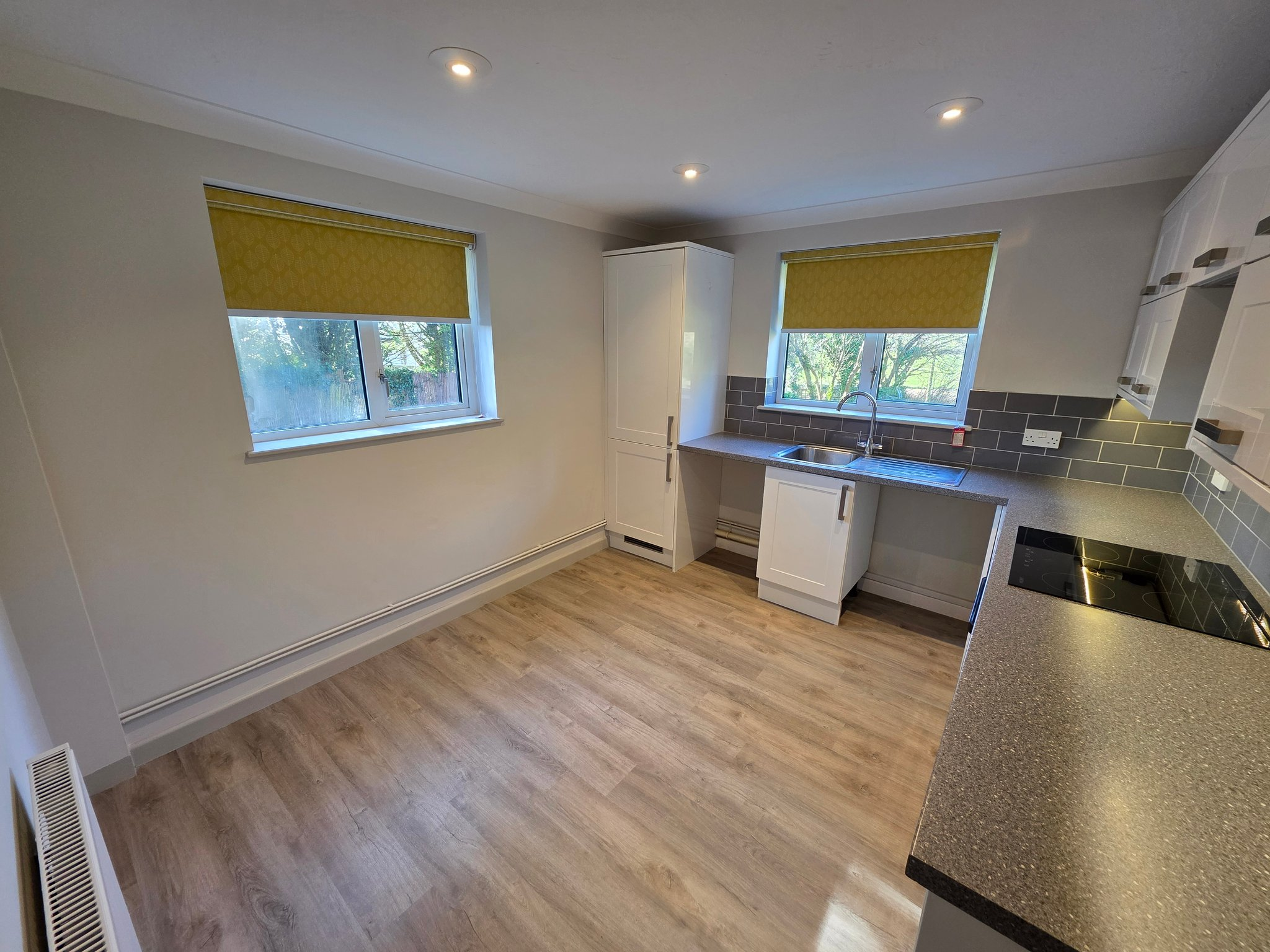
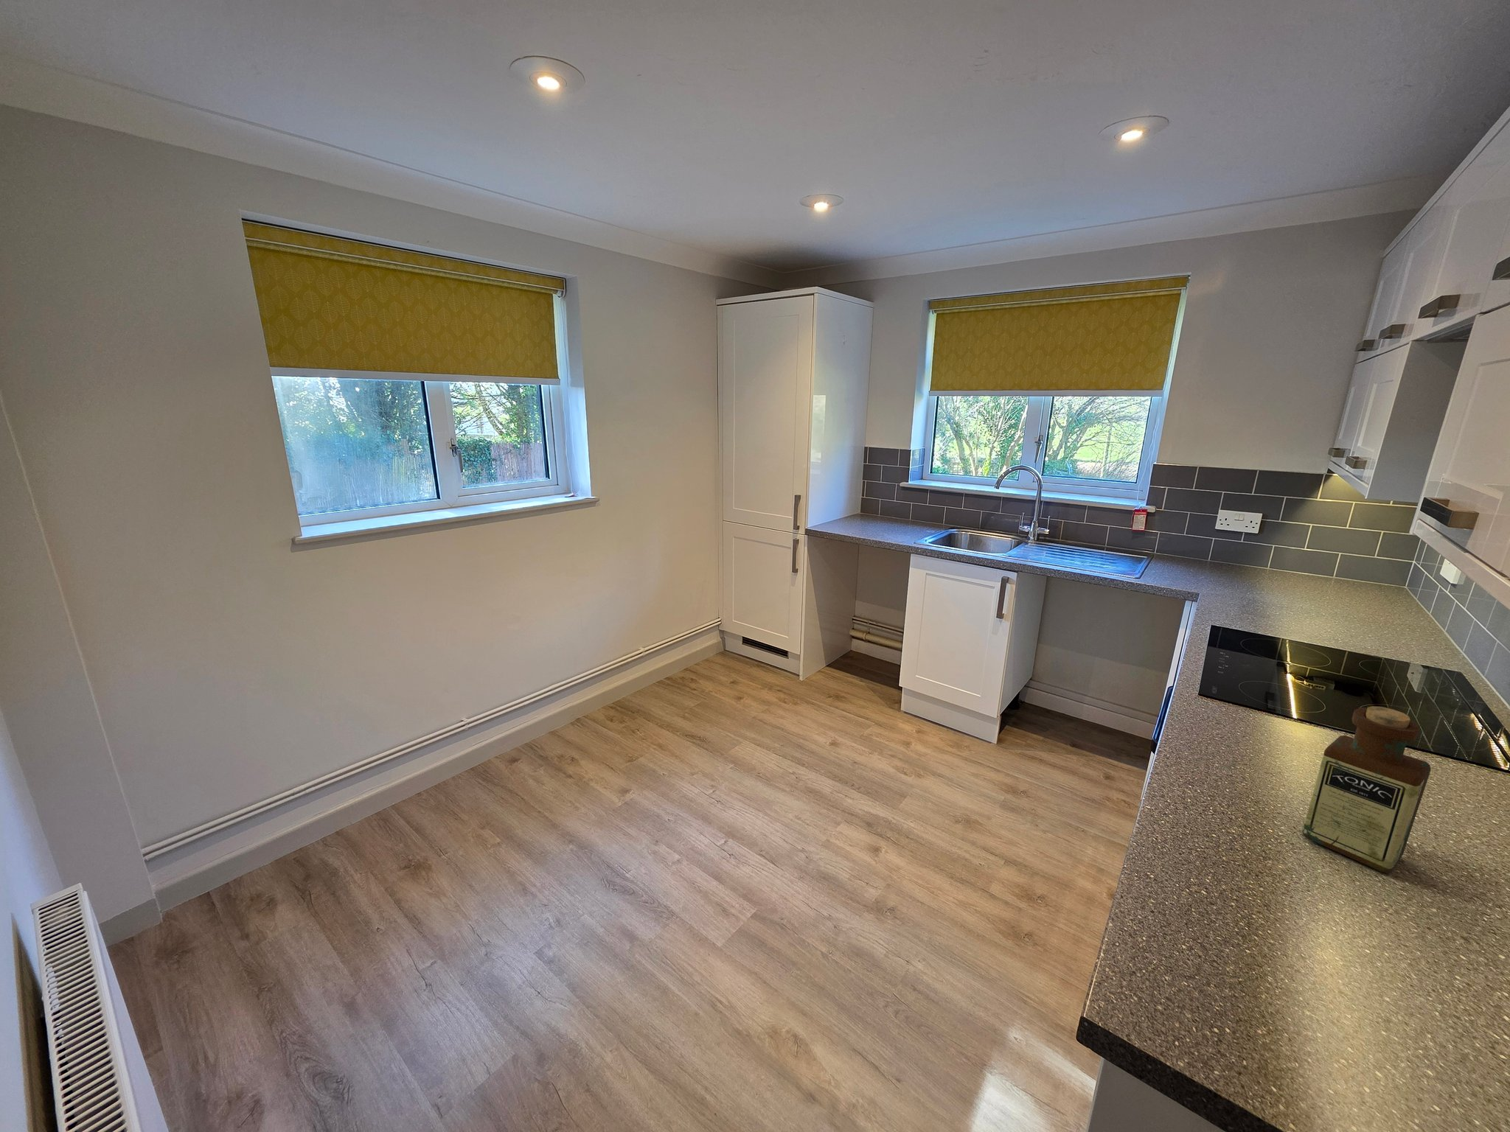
+ bottle [1302,705,1432,874]
